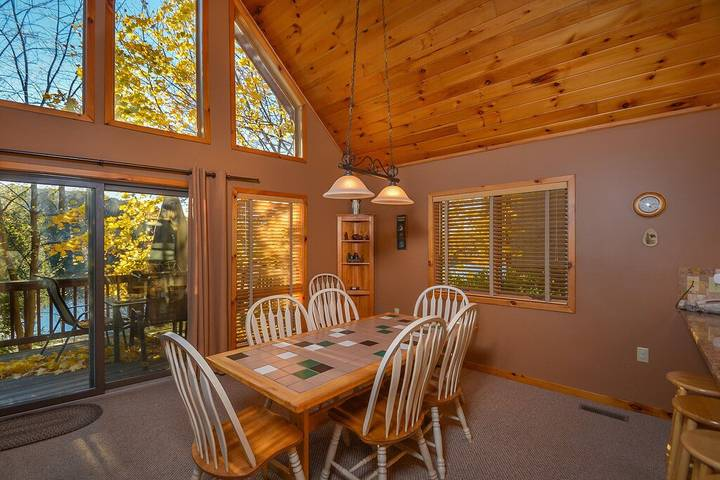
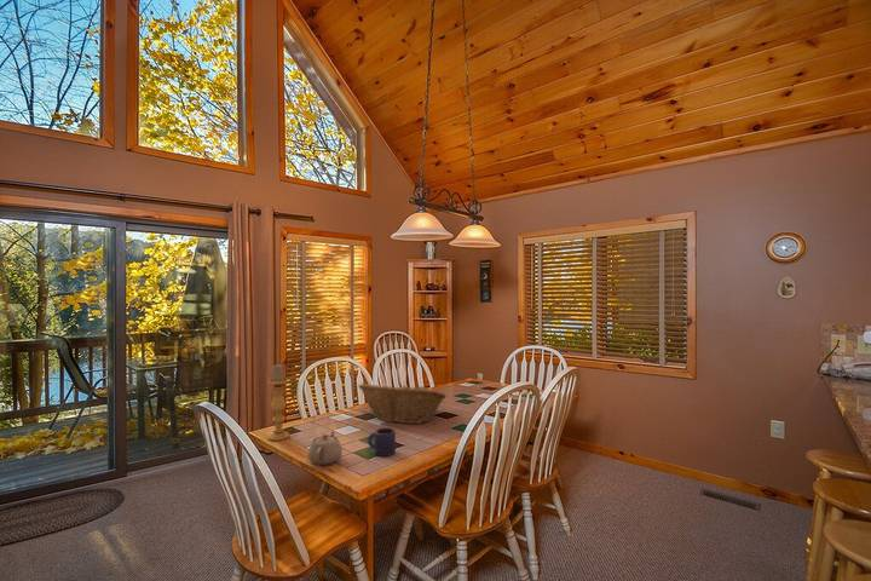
+ candle holder [267,363,290,442]
+ teapot [307,430,344,466]
+ fruit basket [357,380,448,425]
+ mug [367,427,397,458]
